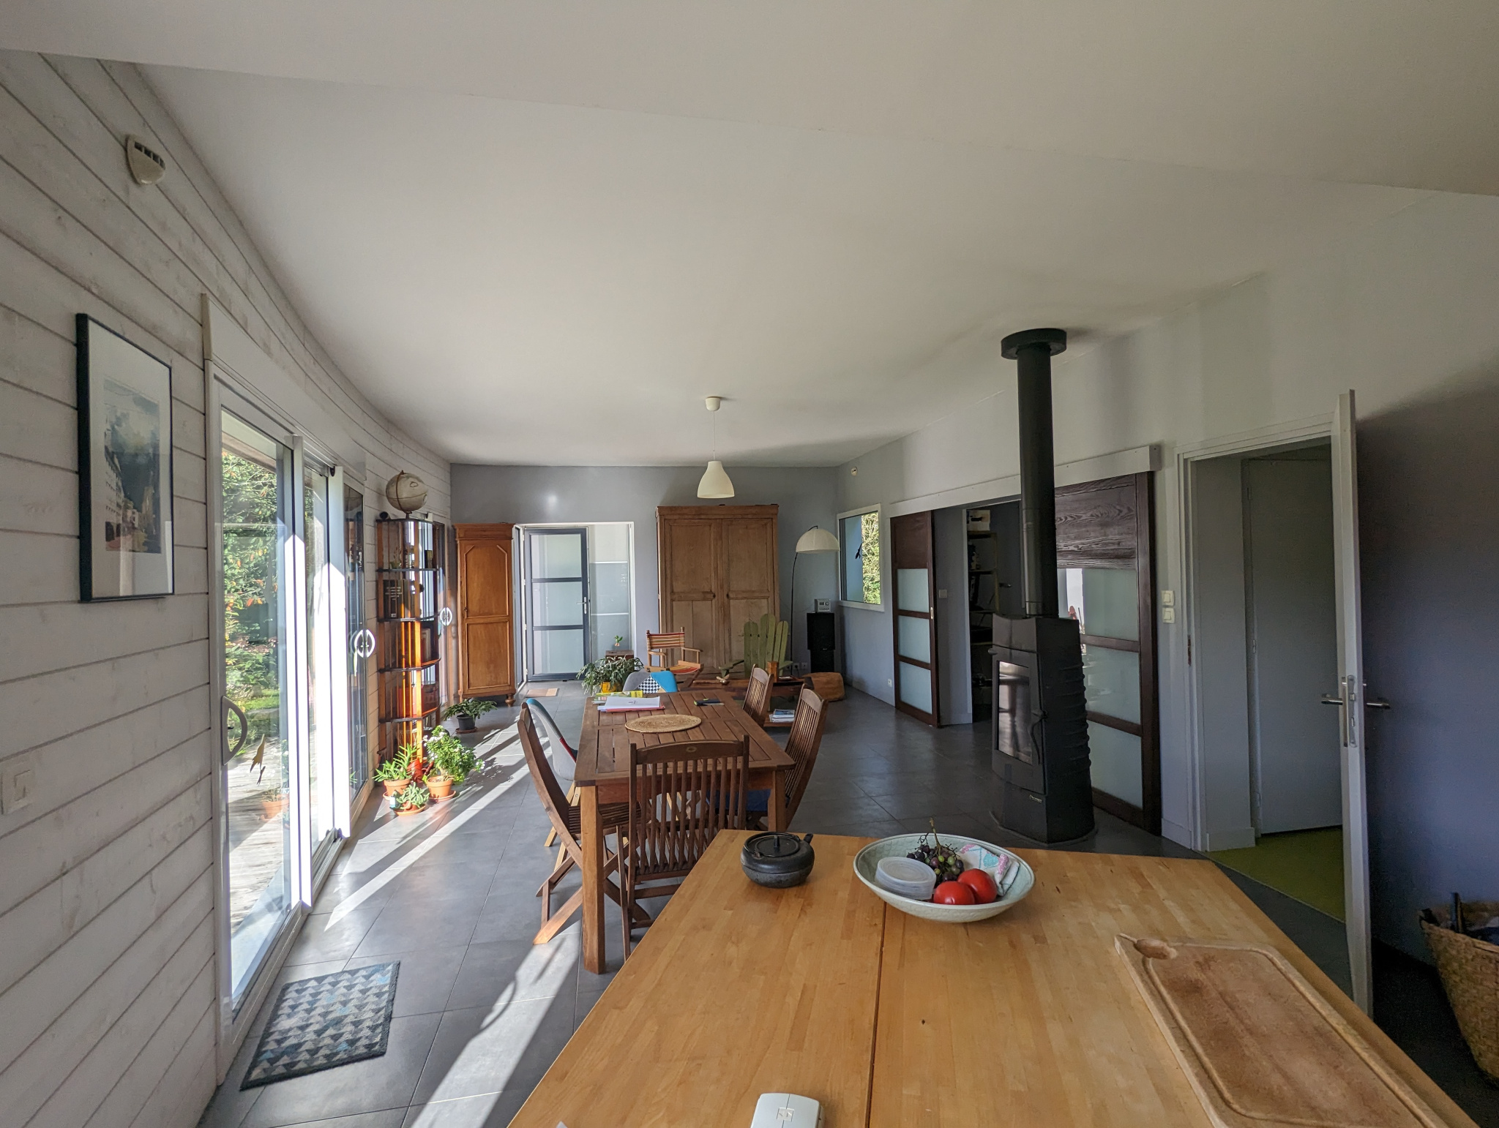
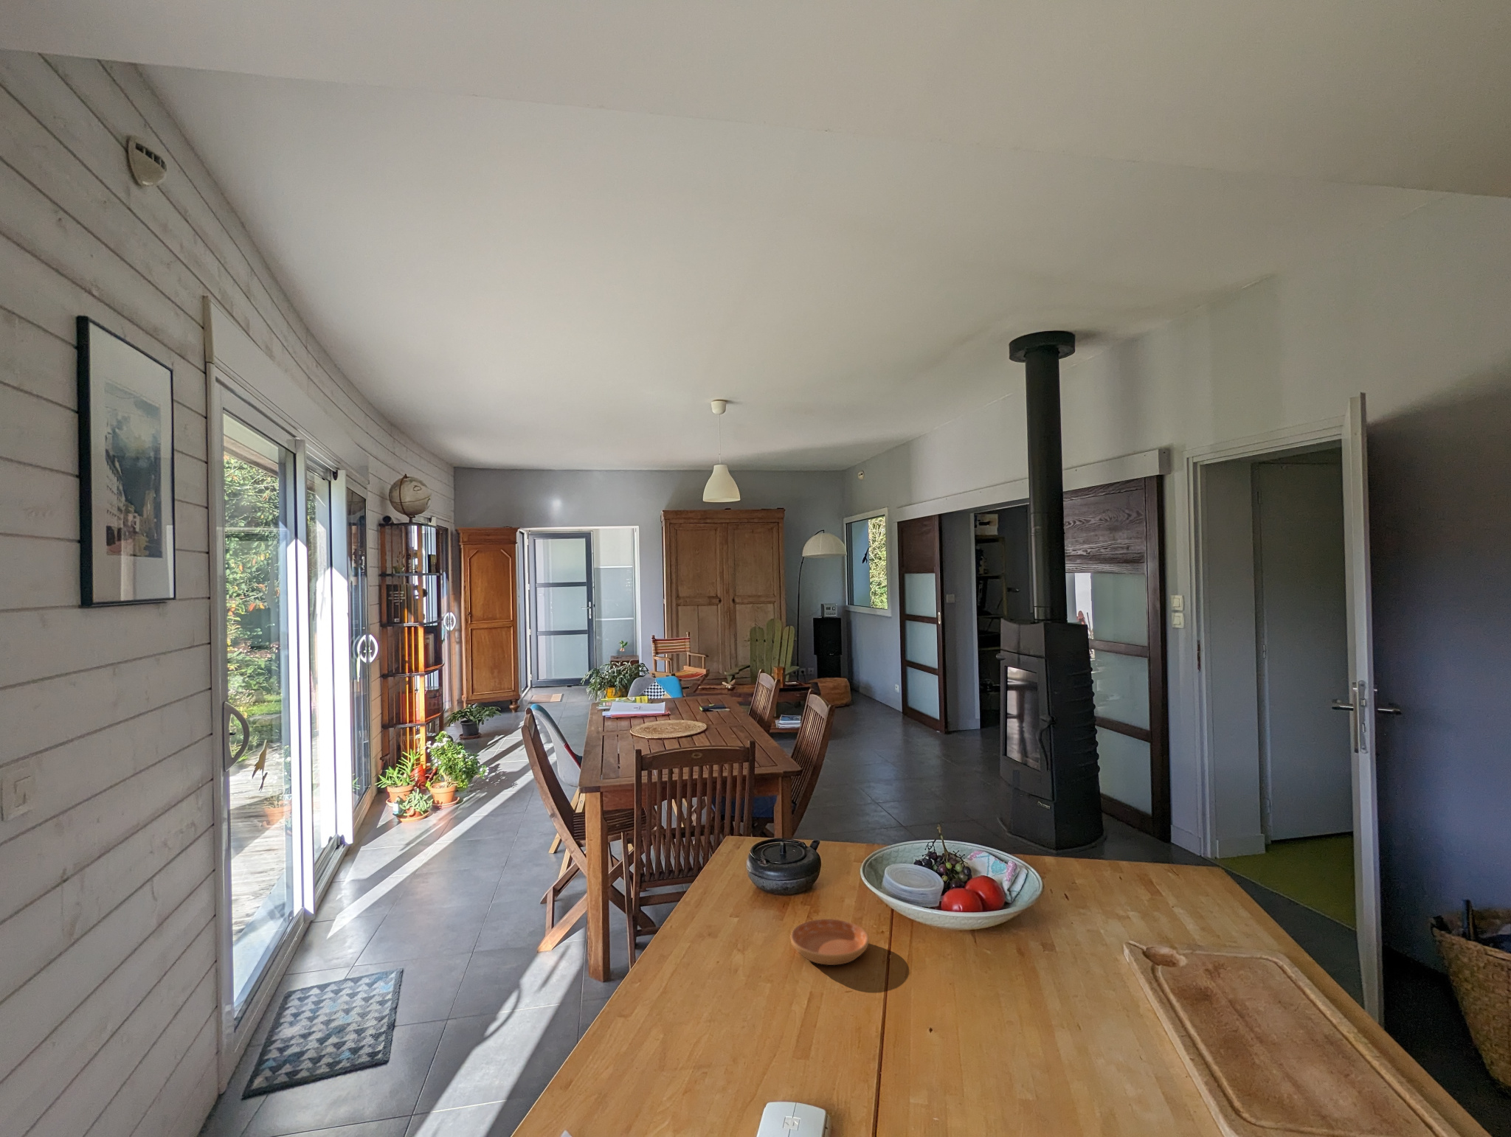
+ saucer [790,918,870,966]
